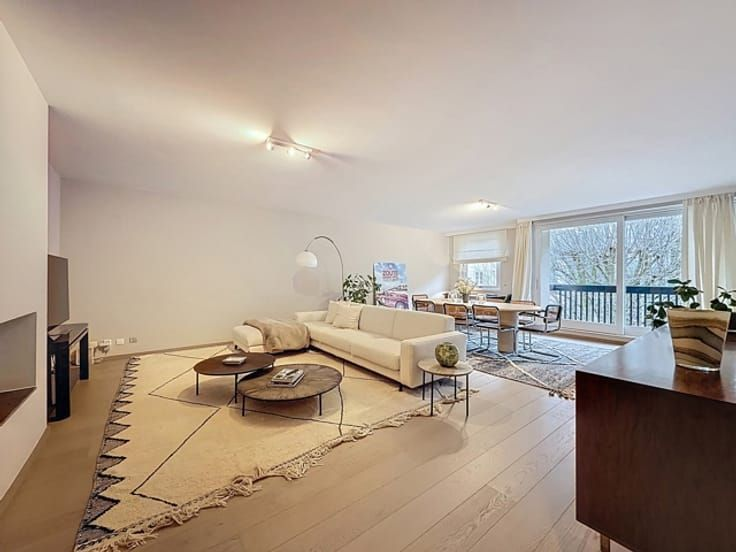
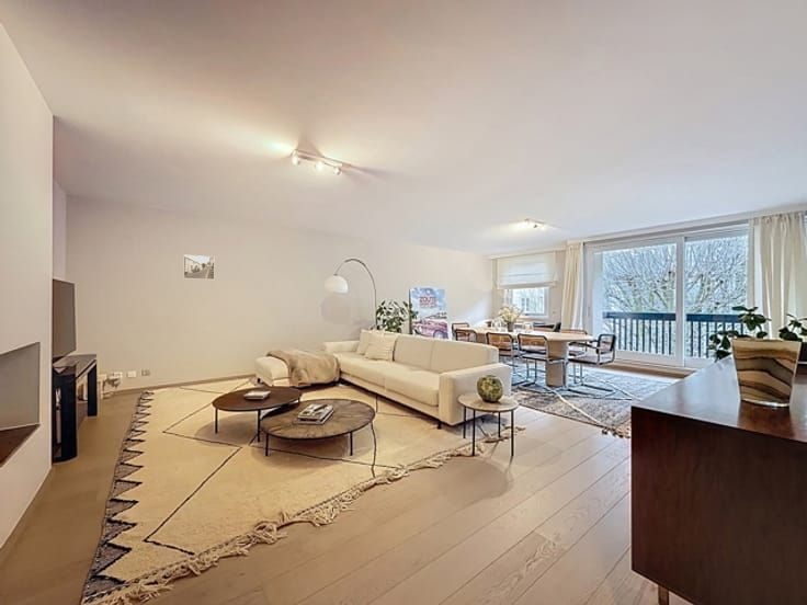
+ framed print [182,254,216,281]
